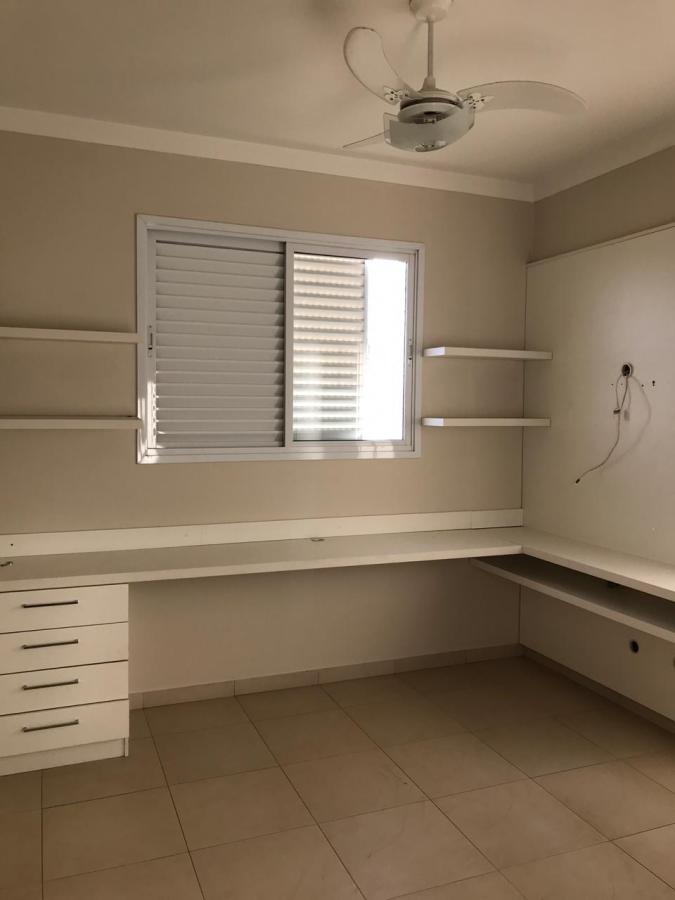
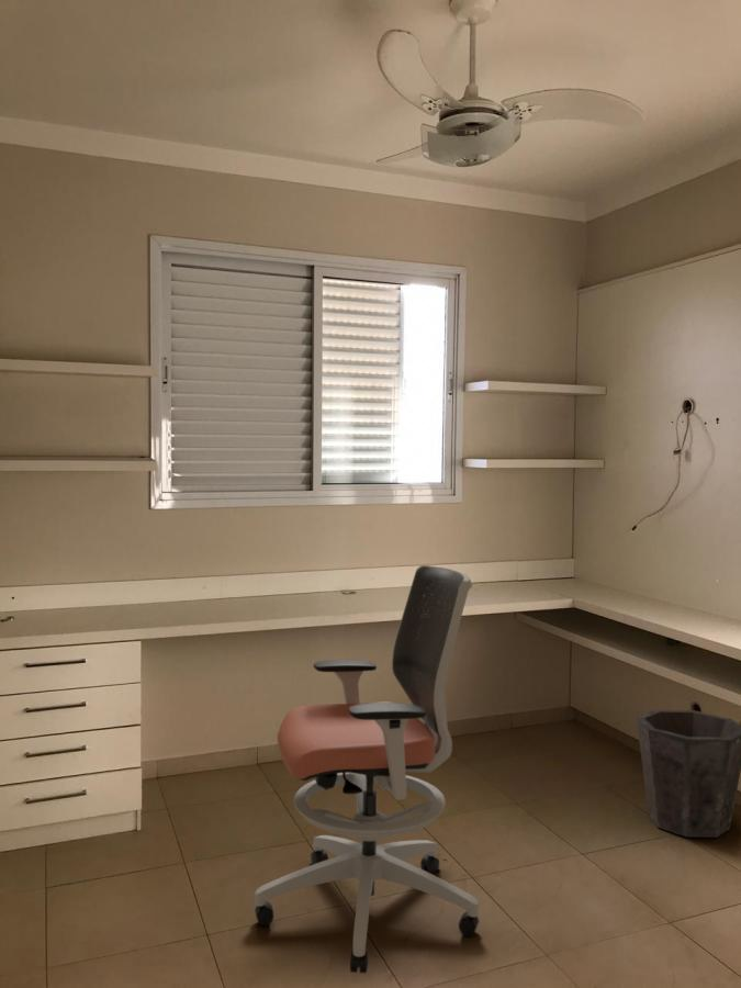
+ waste bin [636,708,741,839]
+ office chair [254,564,480,974]
